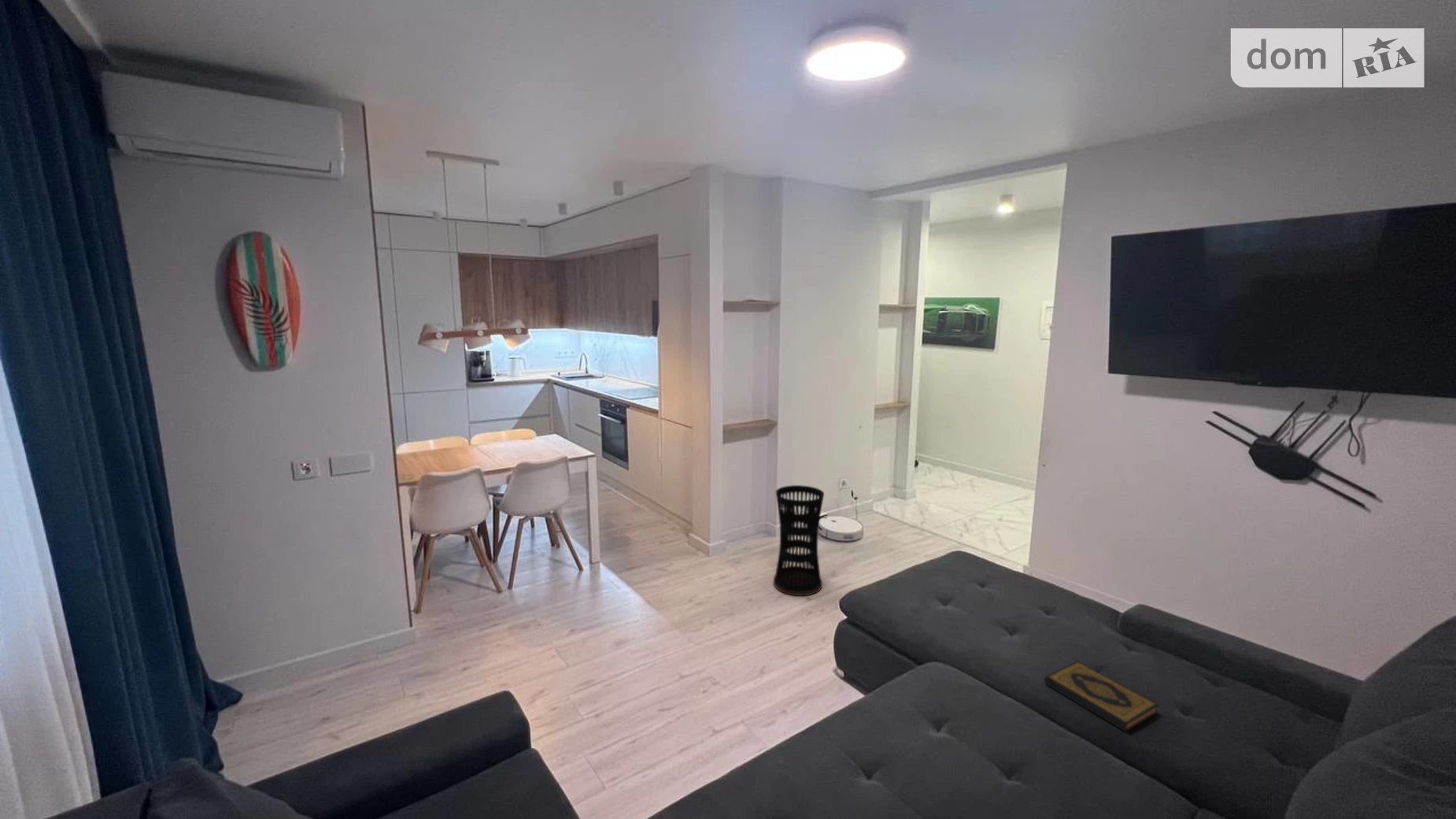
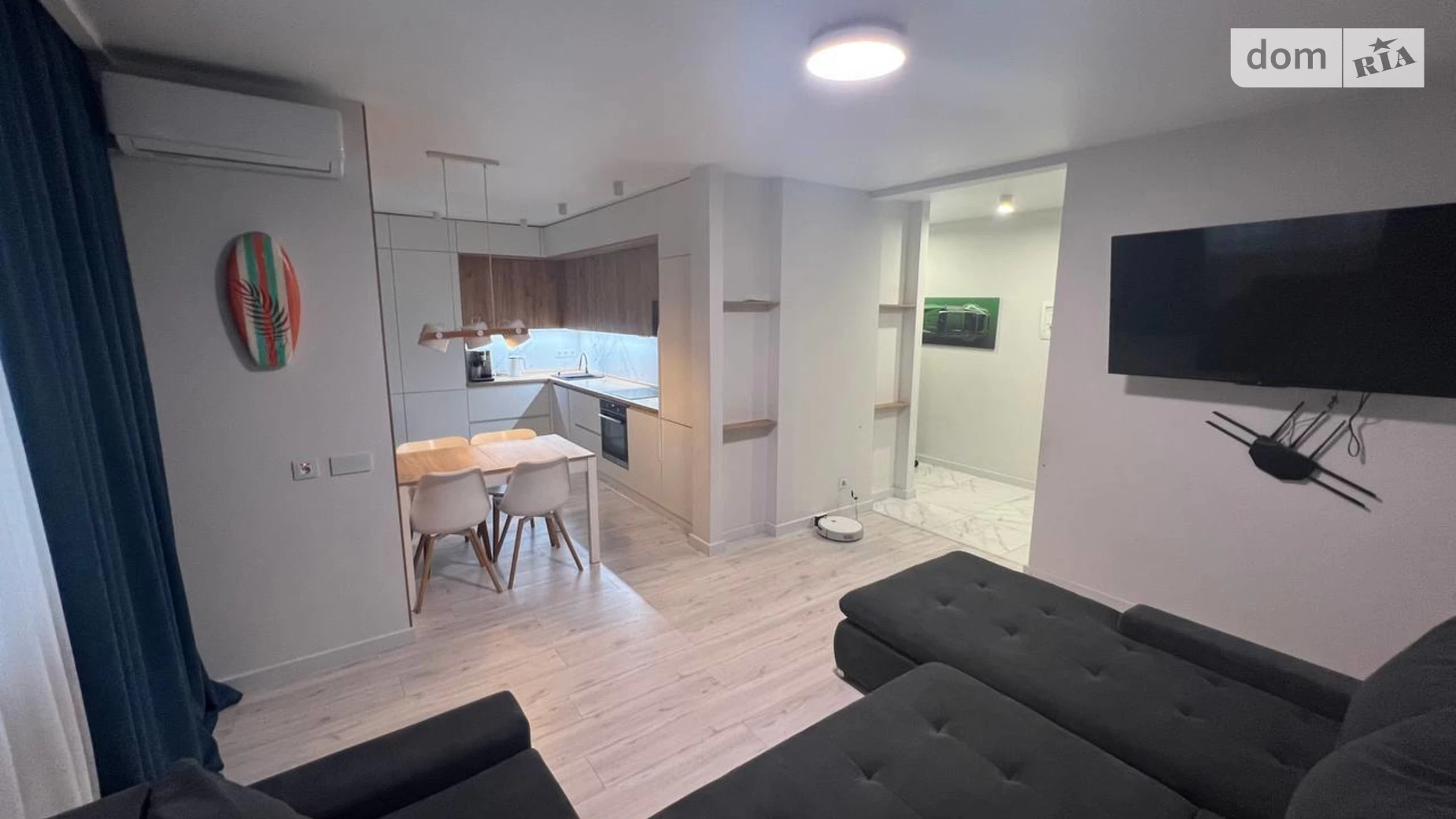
- hardback book [1044,660,1159,732]
- umbrella stand [773,484,825,597]
